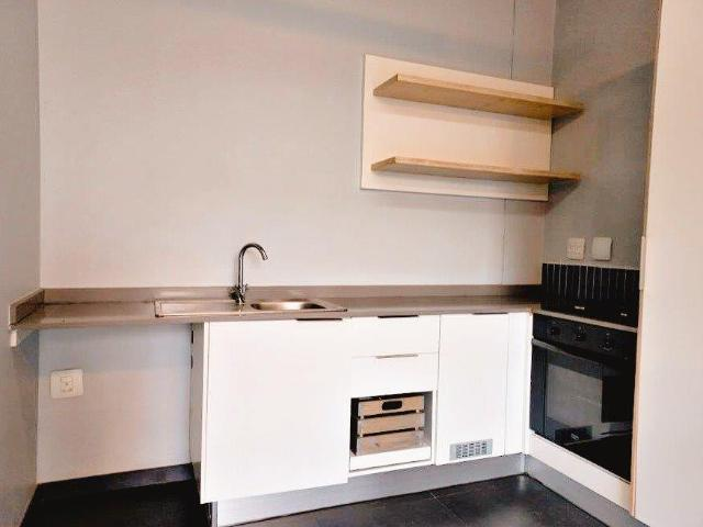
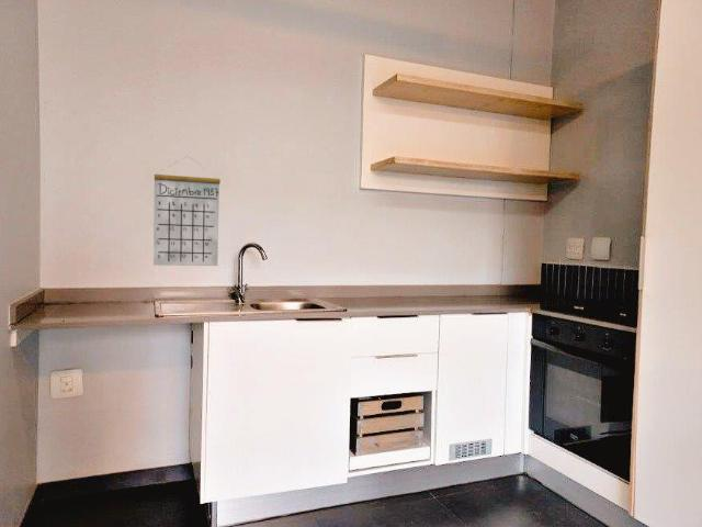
+ calendar [152,156,222,267]
